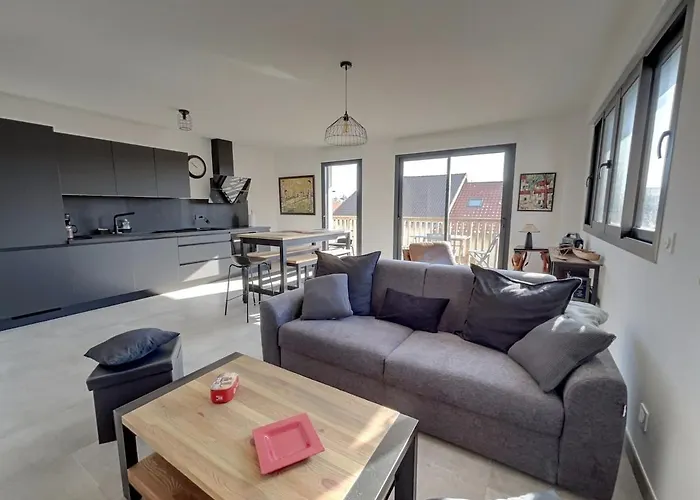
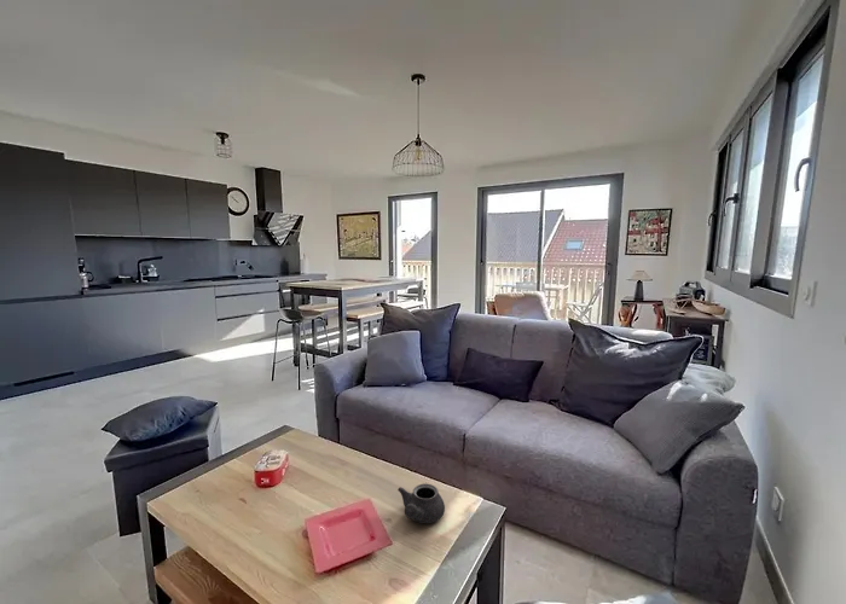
+ teapot [396,482,446,524]
